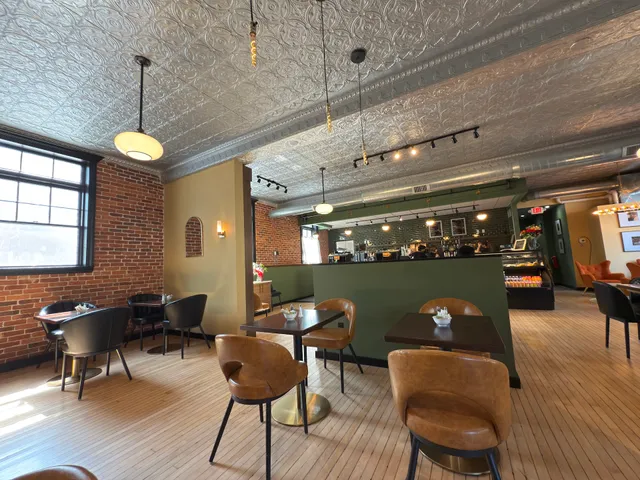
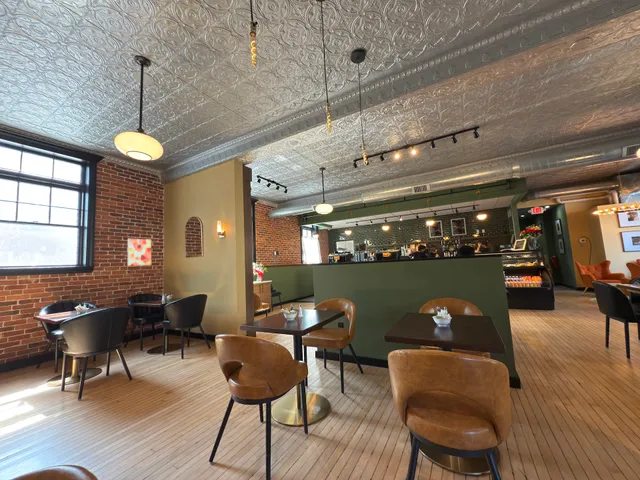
+ wall art [127,238,152,267]
